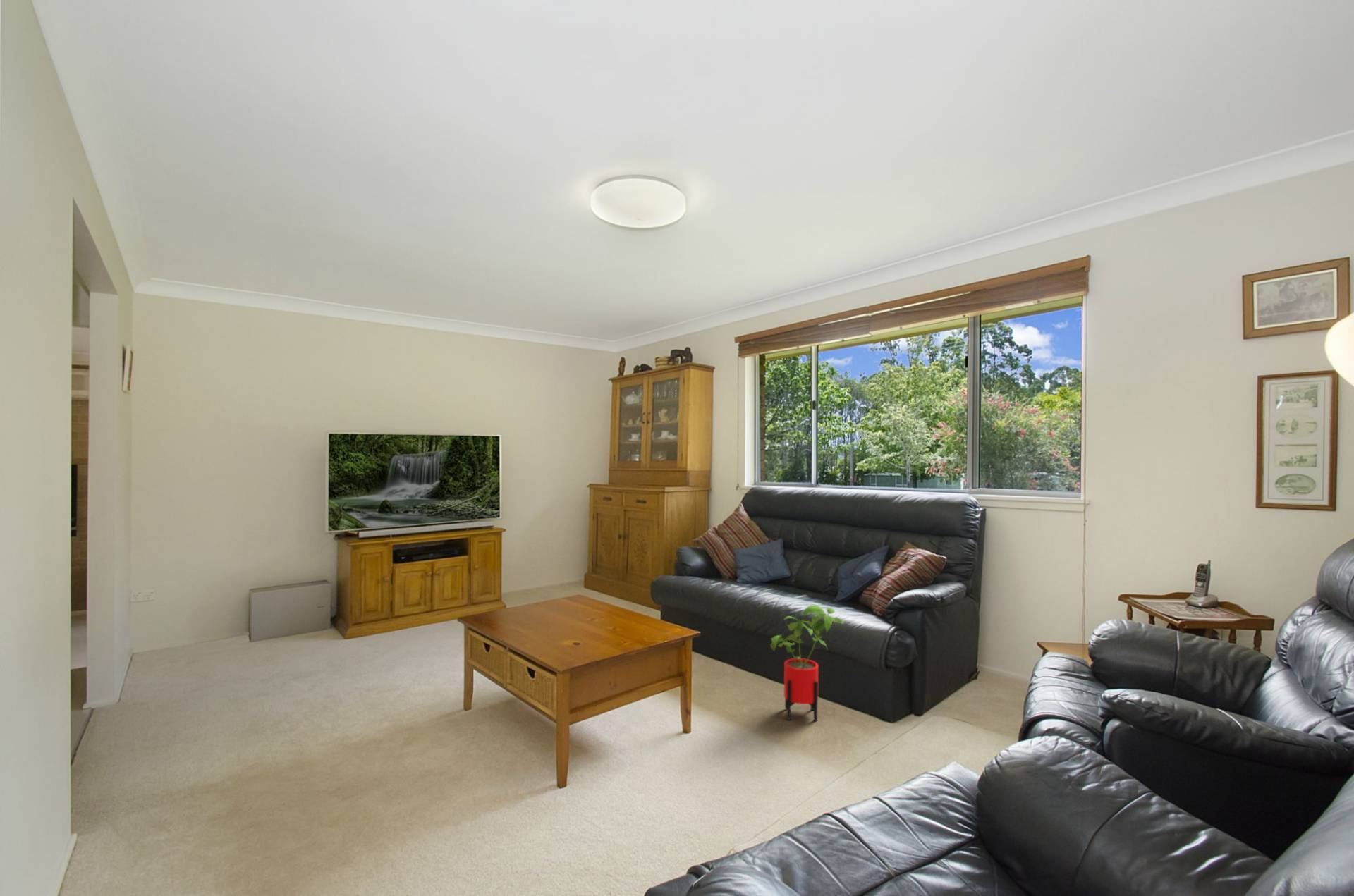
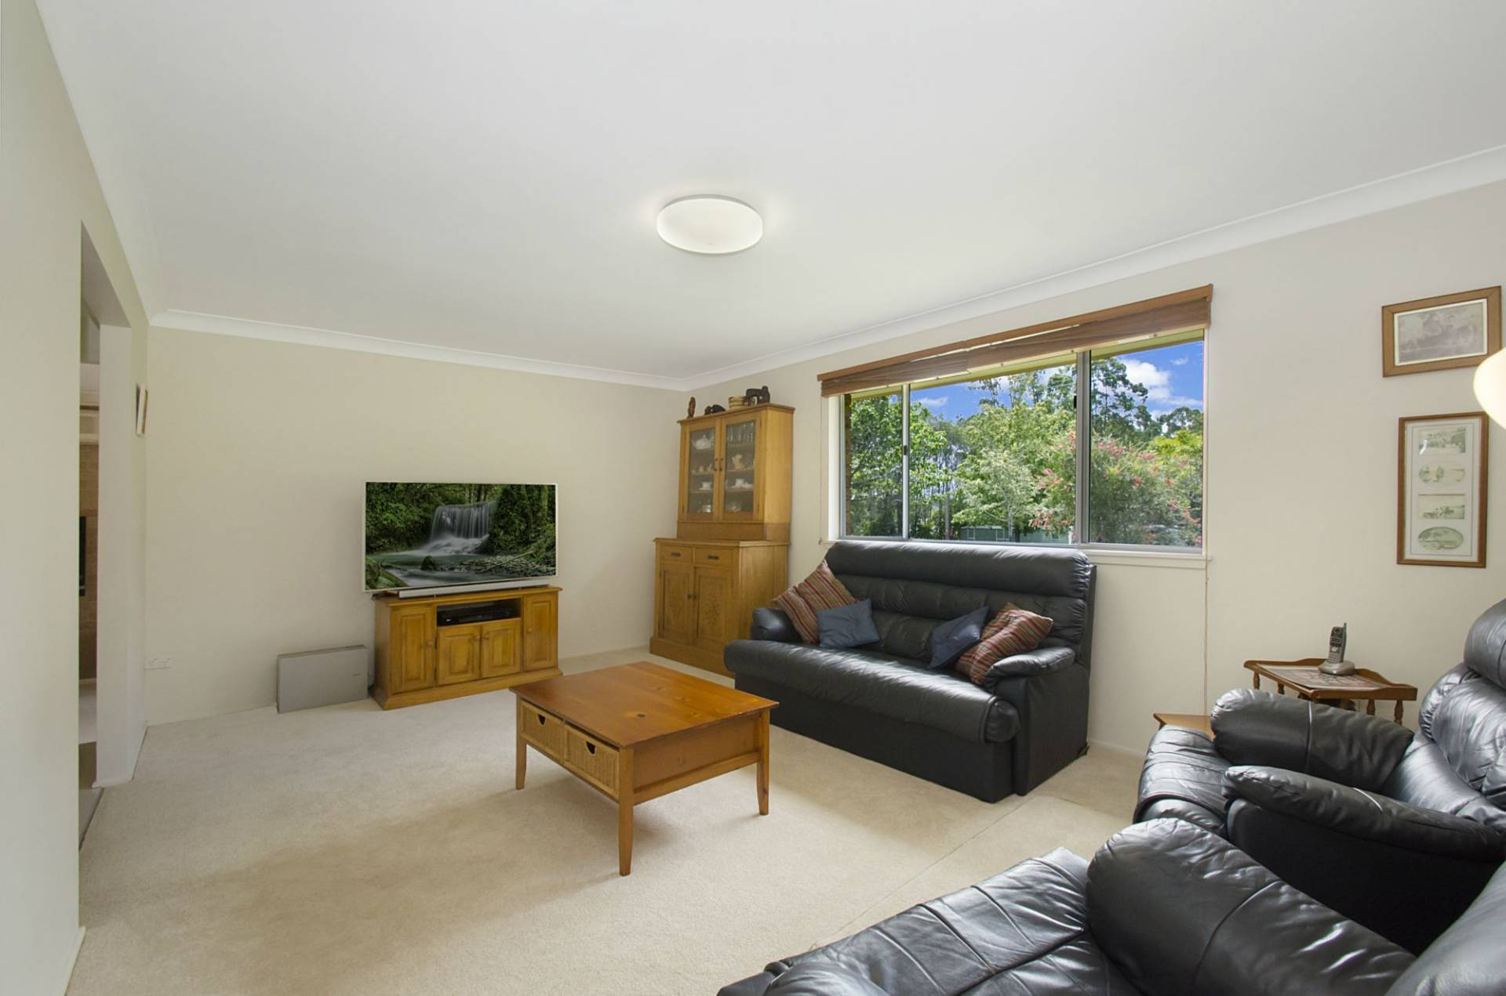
- house plant [770,604,846,722]
